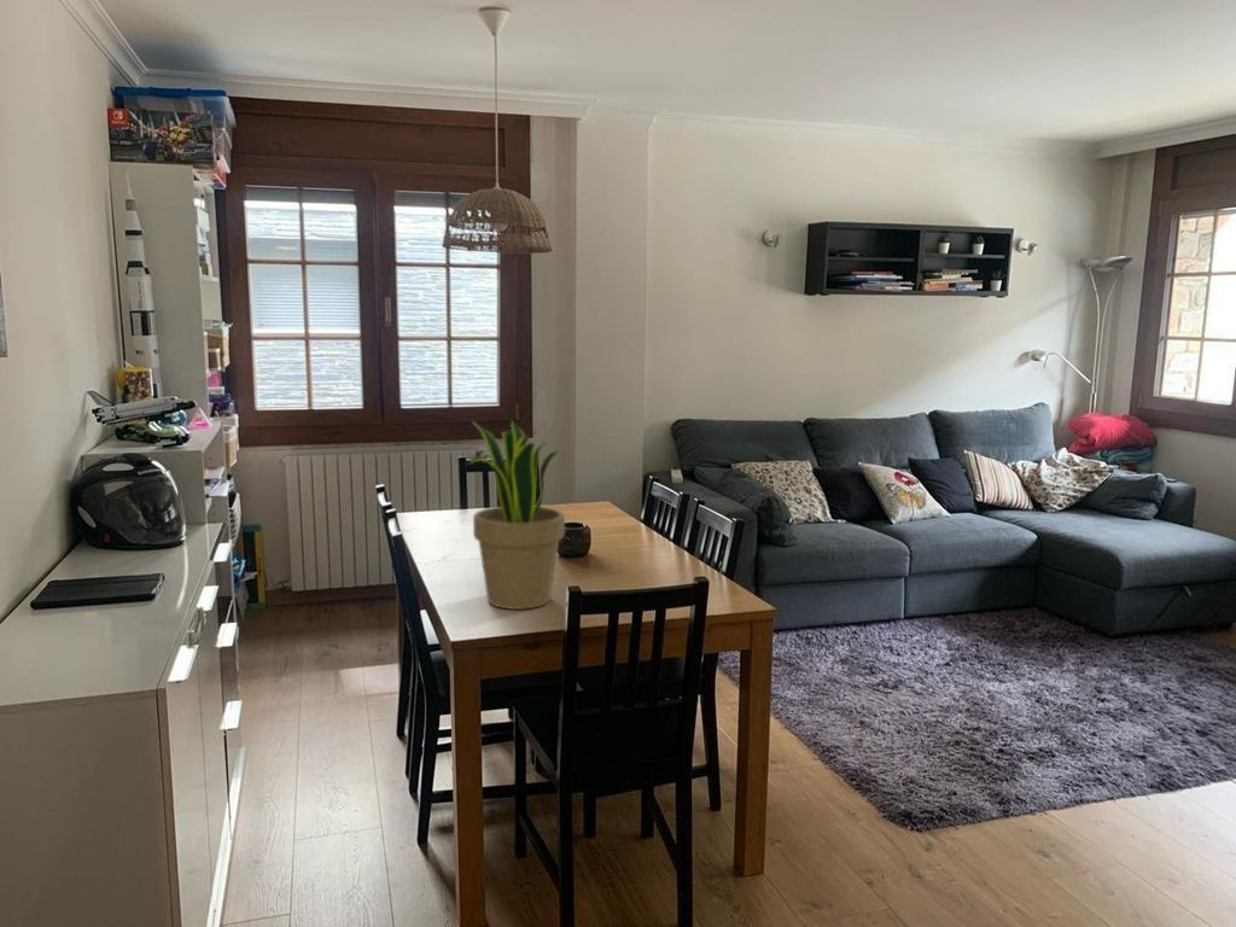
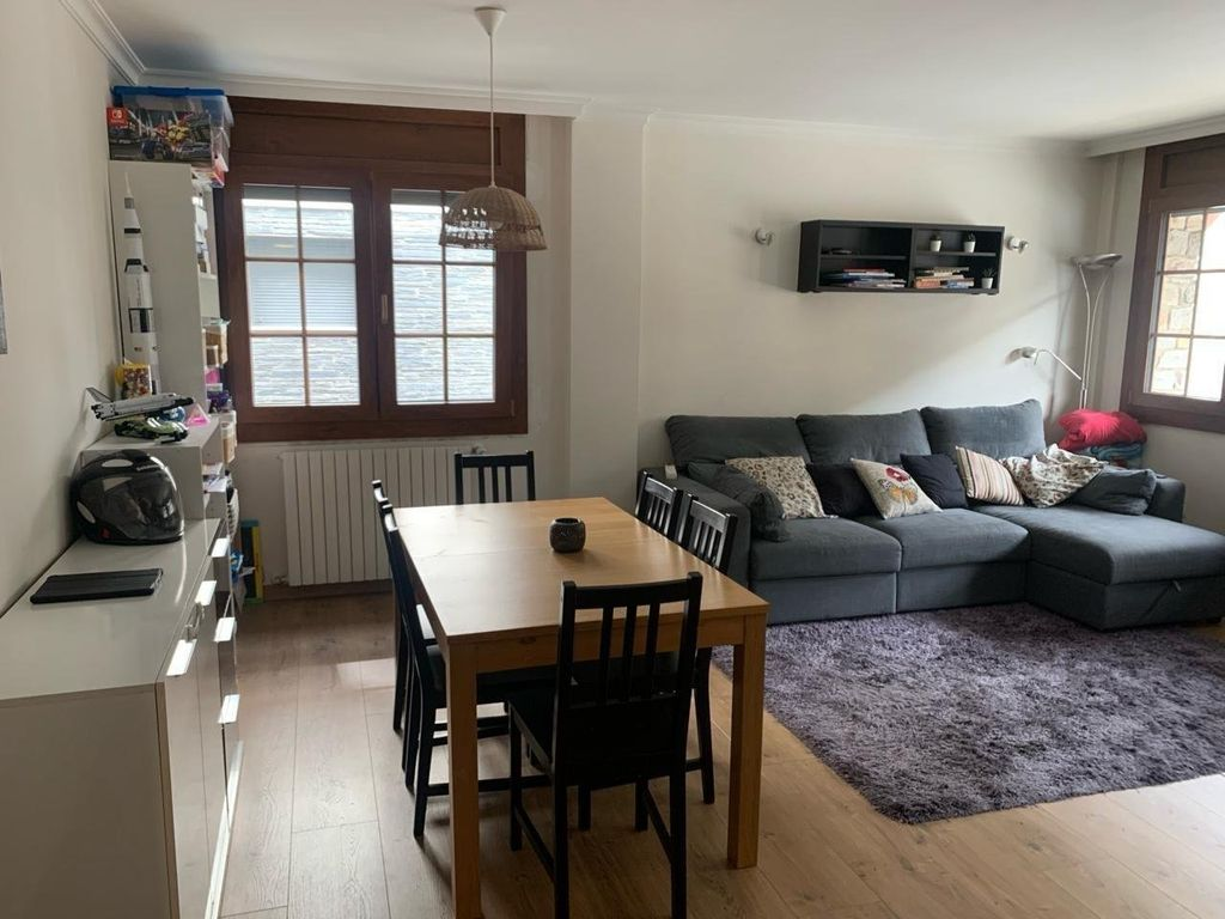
- potted plant [466,419,566,611]
